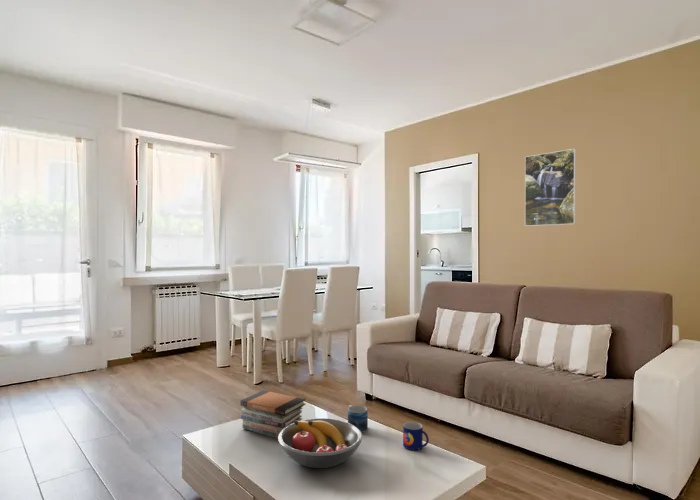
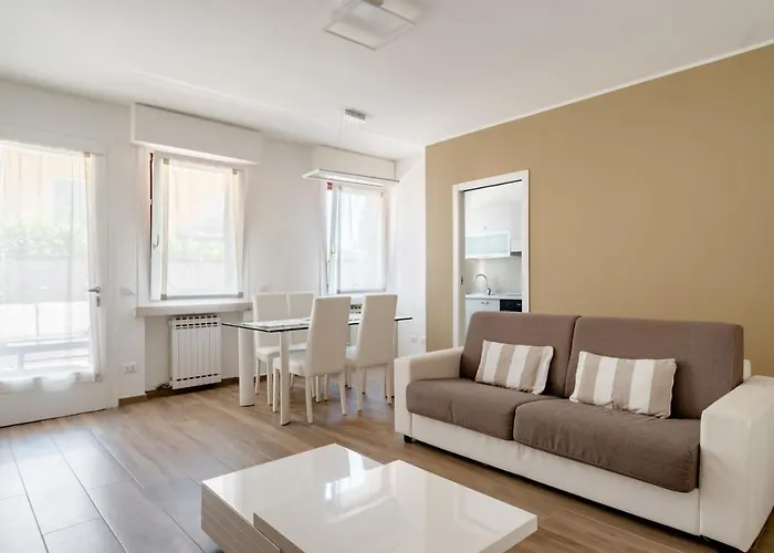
- book stack [239,389,307,439]
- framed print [524,148,577,227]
- fruit bowl [277,417,363,469]
- mug [402,421,430,451]
- mug [347,404,369,434]
